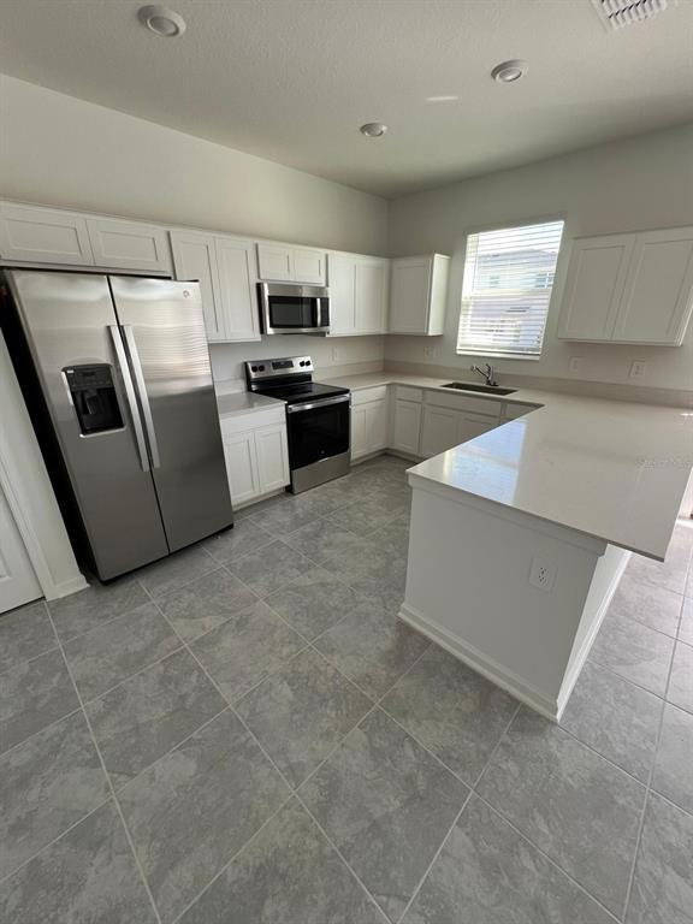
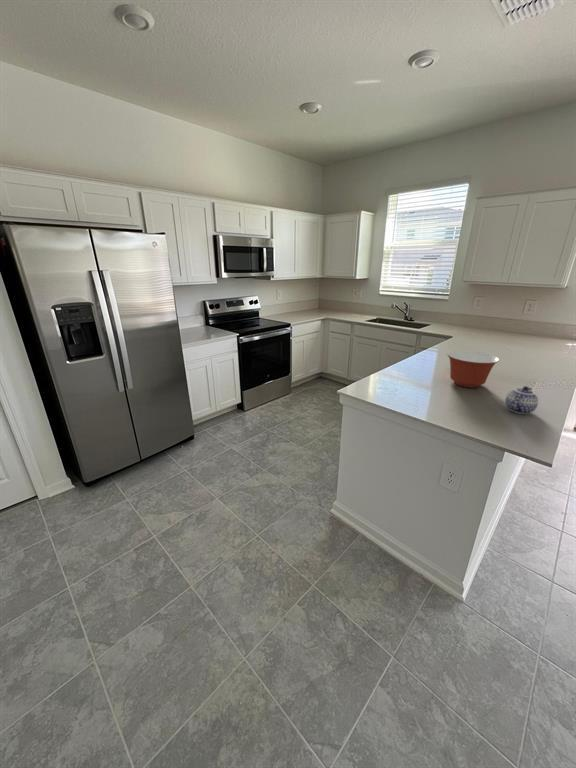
+ teapot [504,385,539,415]
+ mixing bowl [446,349,500,388]
